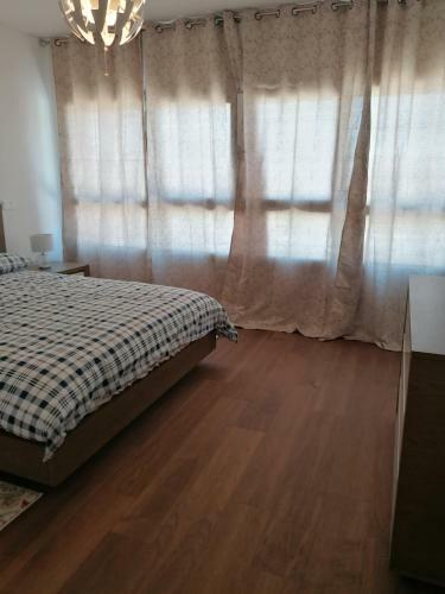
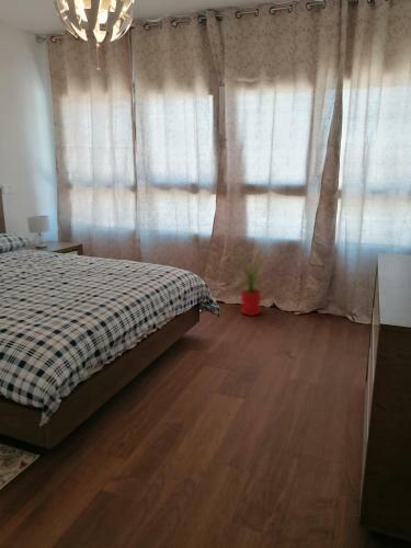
+ house plant [224,240,282,317]
